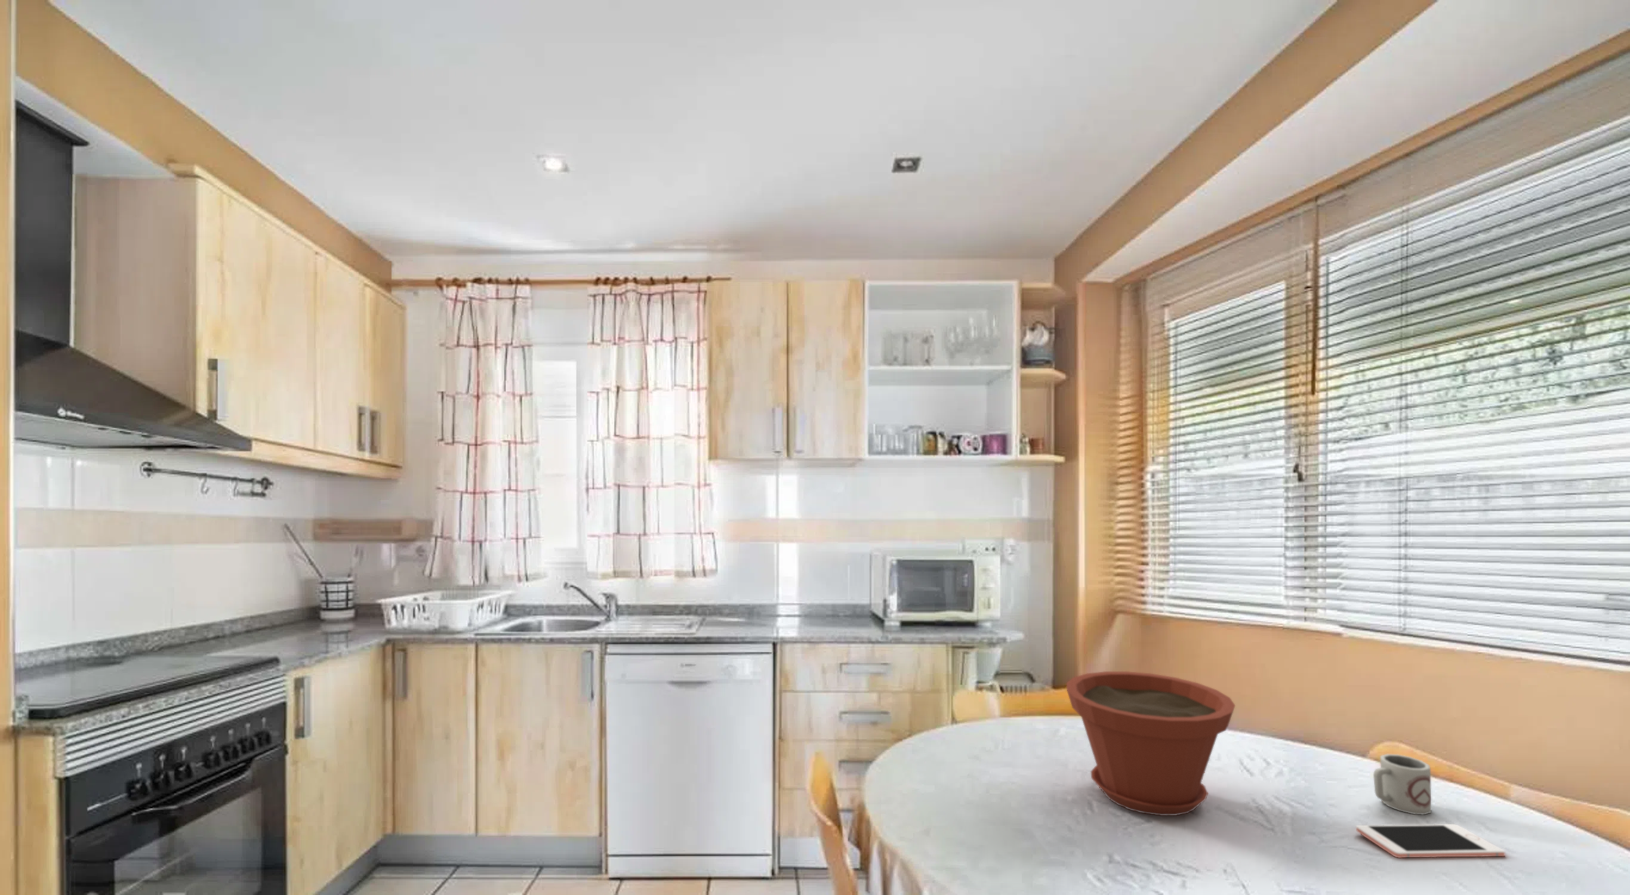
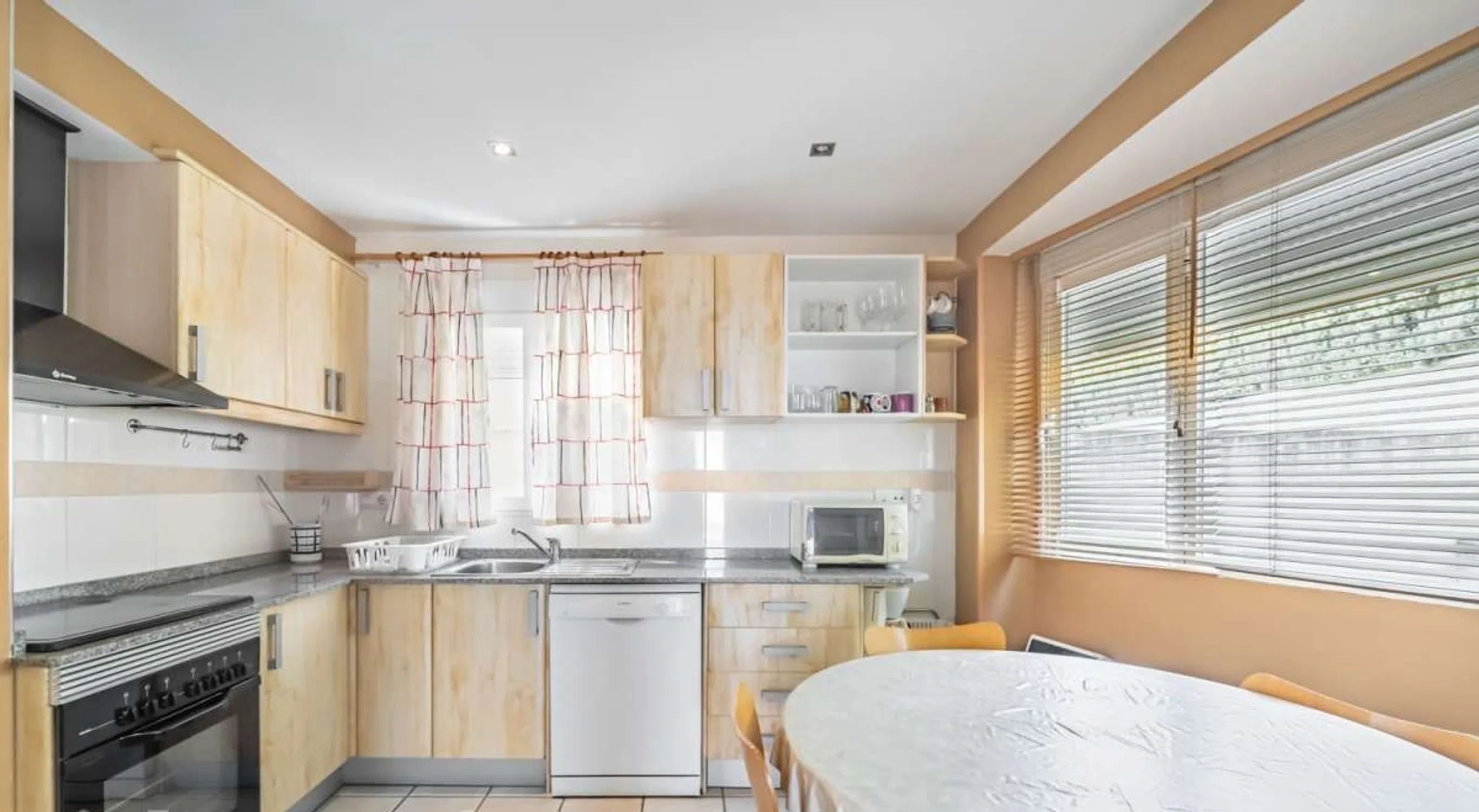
- cup [1373,754,1432,815]
- plant pot [1066,670,1237,817]
- cell phone [1356,823,1505,859]
